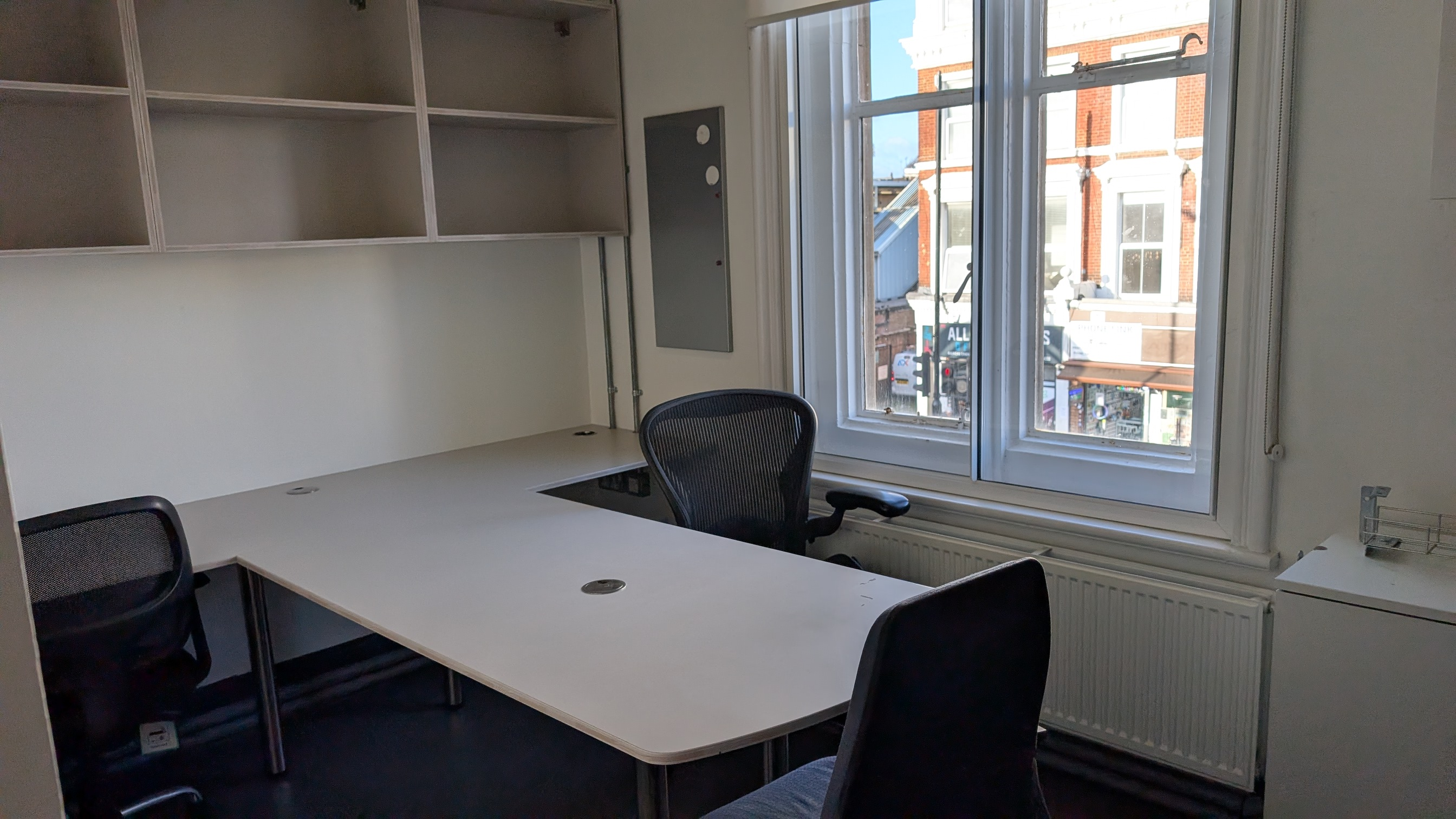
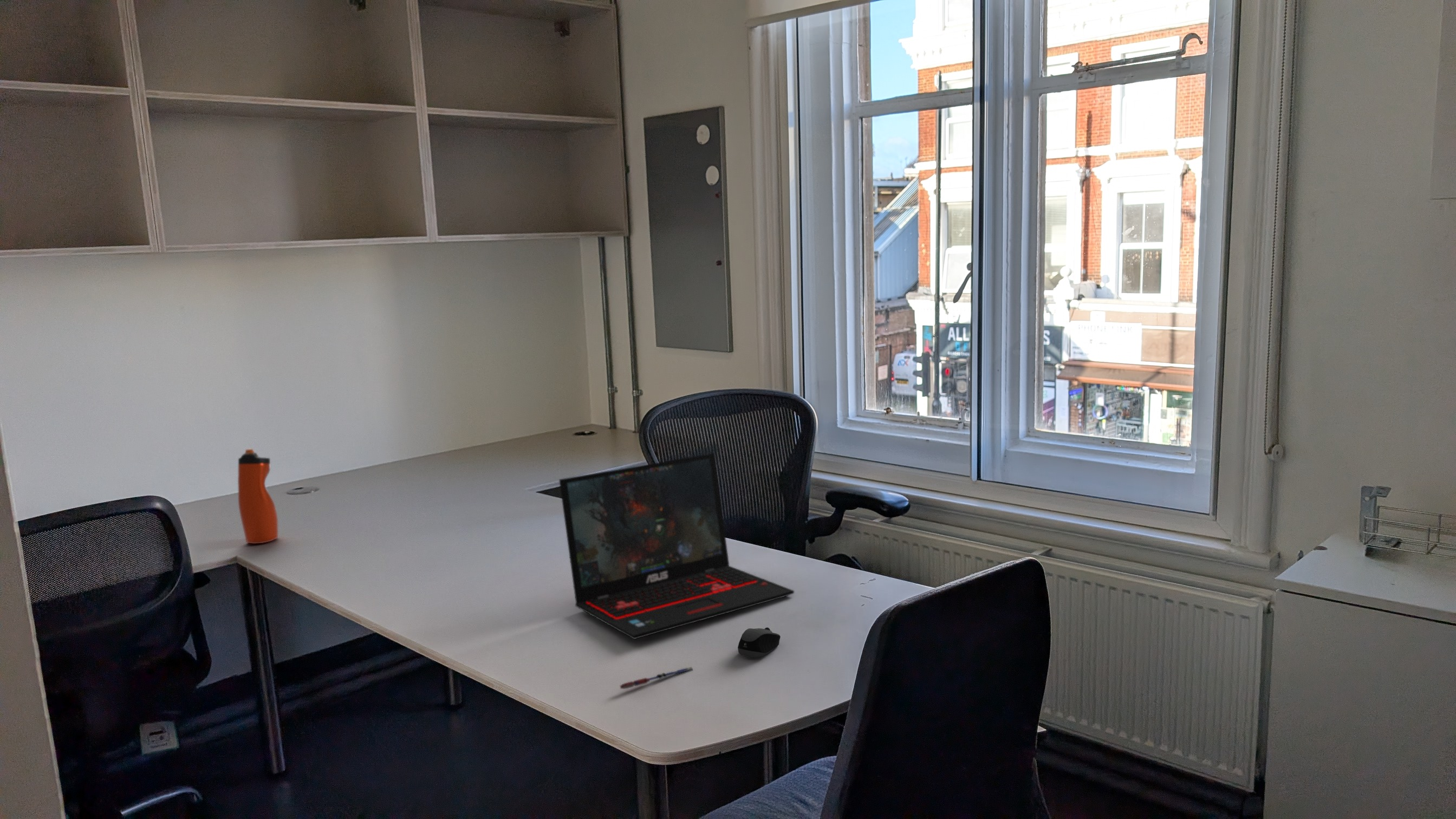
+ pen [619,667,693,690]
+ laptop [558,453,795,640]
+ water bottle [237,449,278,544]
+ computer mouse [737,627,781,658]
